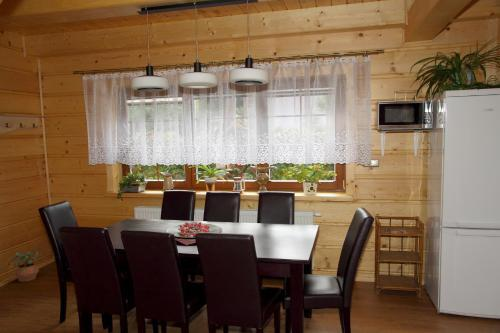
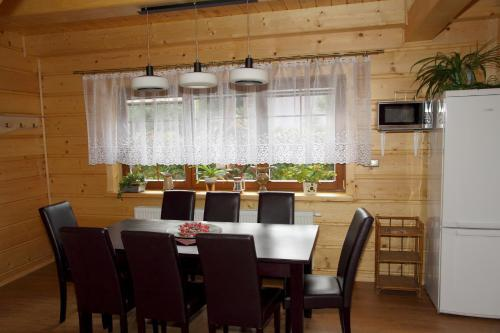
- potted plant [10,249,40,283]
